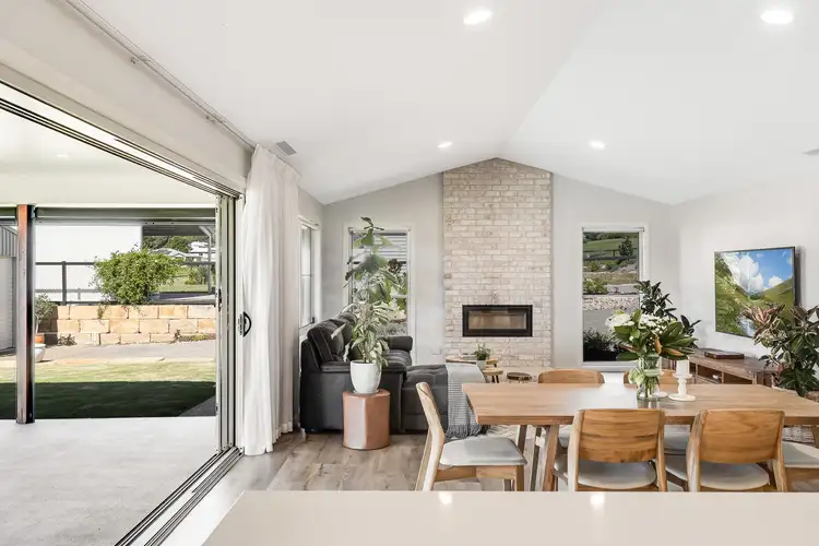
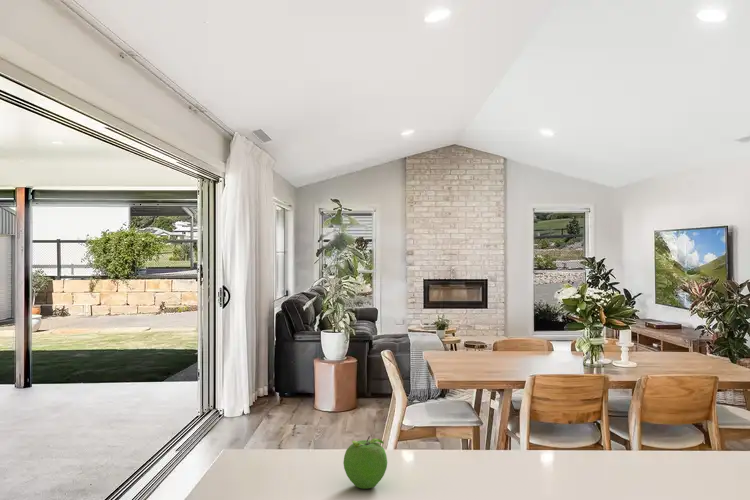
+ fruit [342,435,388,489]
